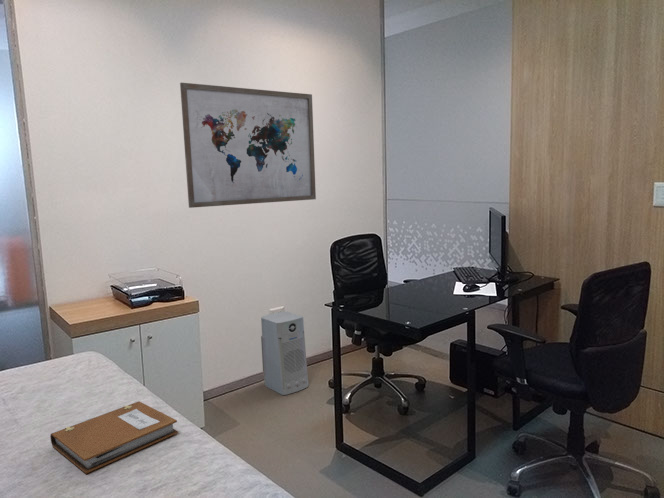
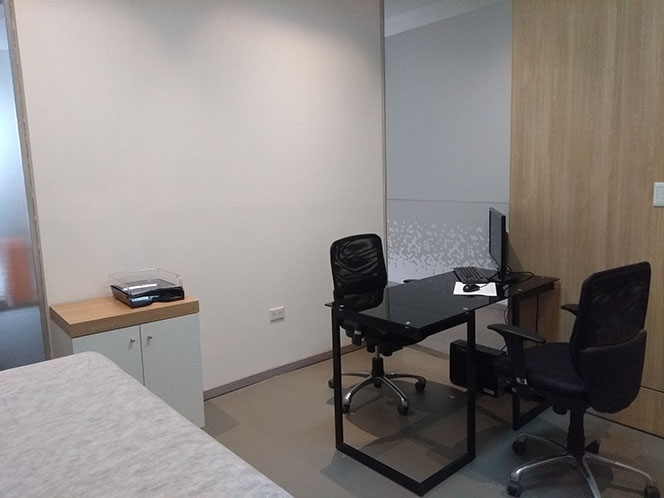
- wall art [179,82,317,209]
- notebook [49,400,179,474]
- air purifier [260,311,309,396]
